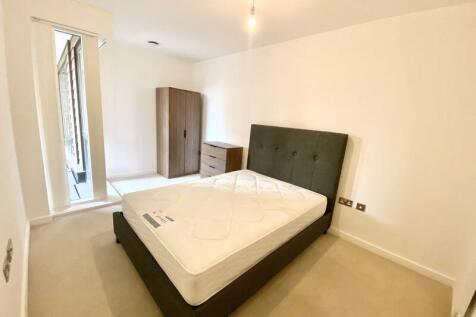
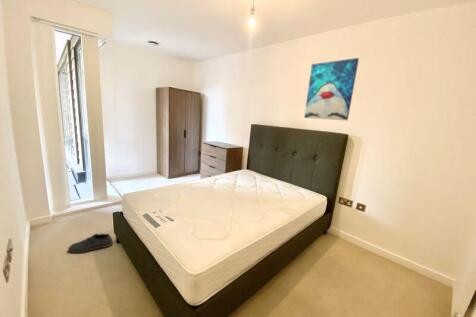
+ wall art [303,57,360,121]
+ shoe [67,232,114,254]
